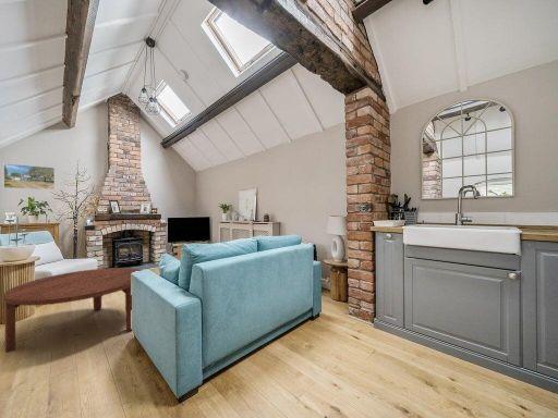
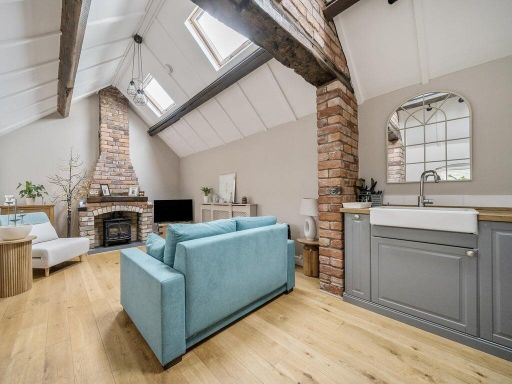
- coffee table [2,267,143,354]
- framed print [2,162,56,190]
